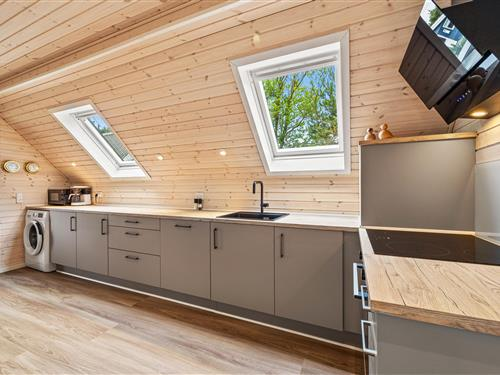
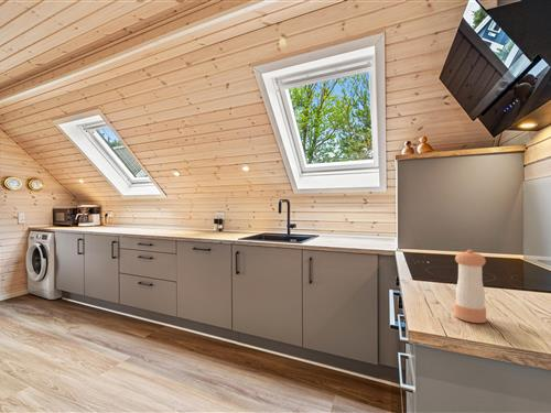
+ pepper shaker [454,249,487,324]
